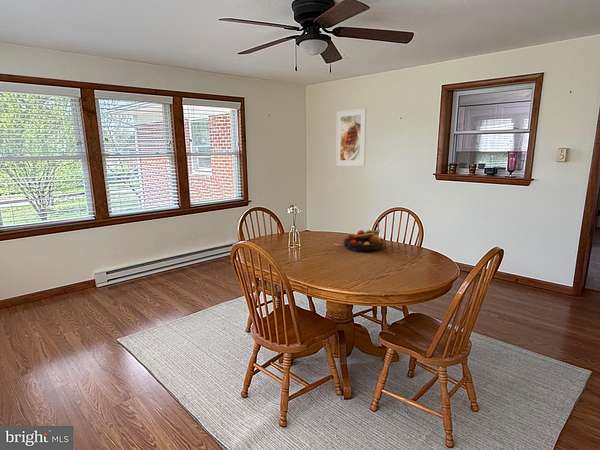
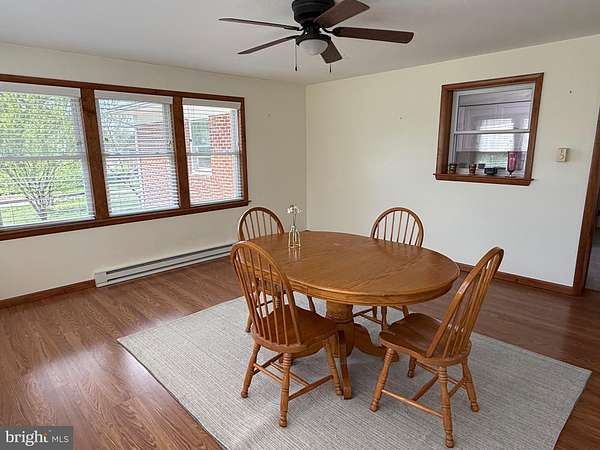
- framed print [335,107,367,167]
- fruit bowl [342,228,385,252]
